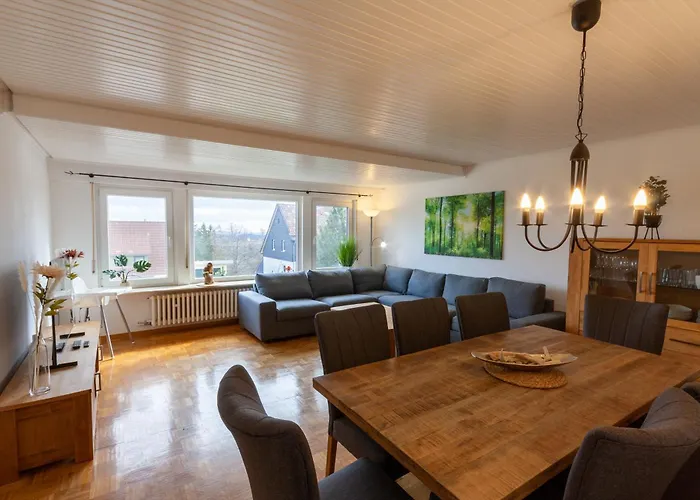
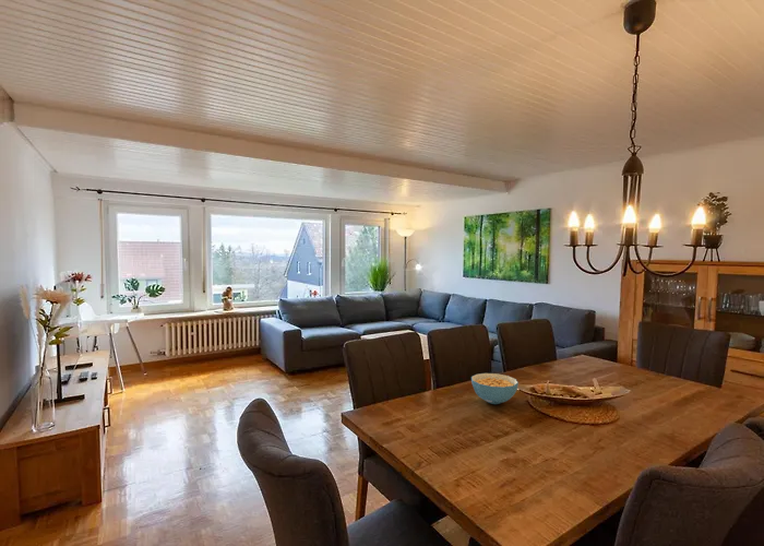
+ cereal bowl [470,372,520,405]
